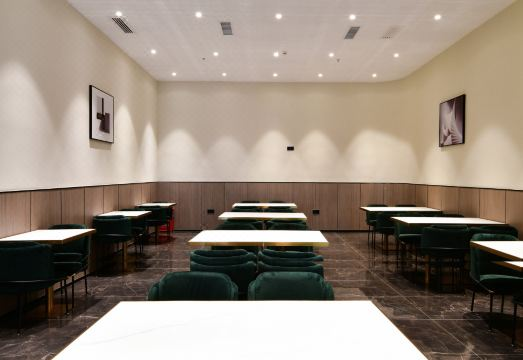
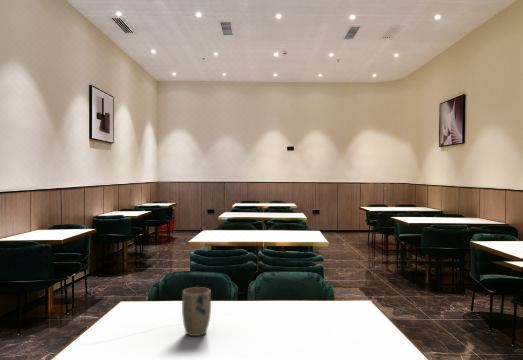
+ plant pot [181,286,212,337]
